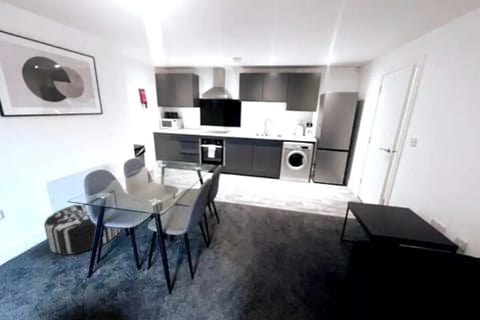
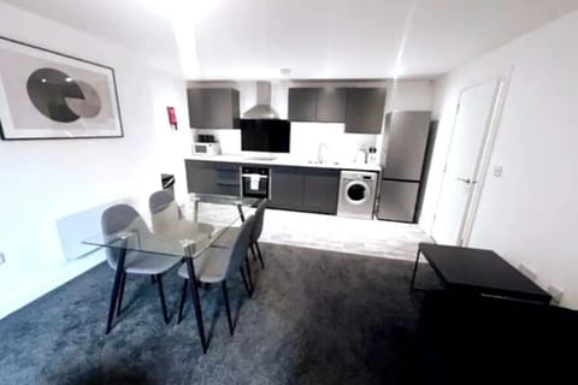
- pouf [43,204,121,255]
